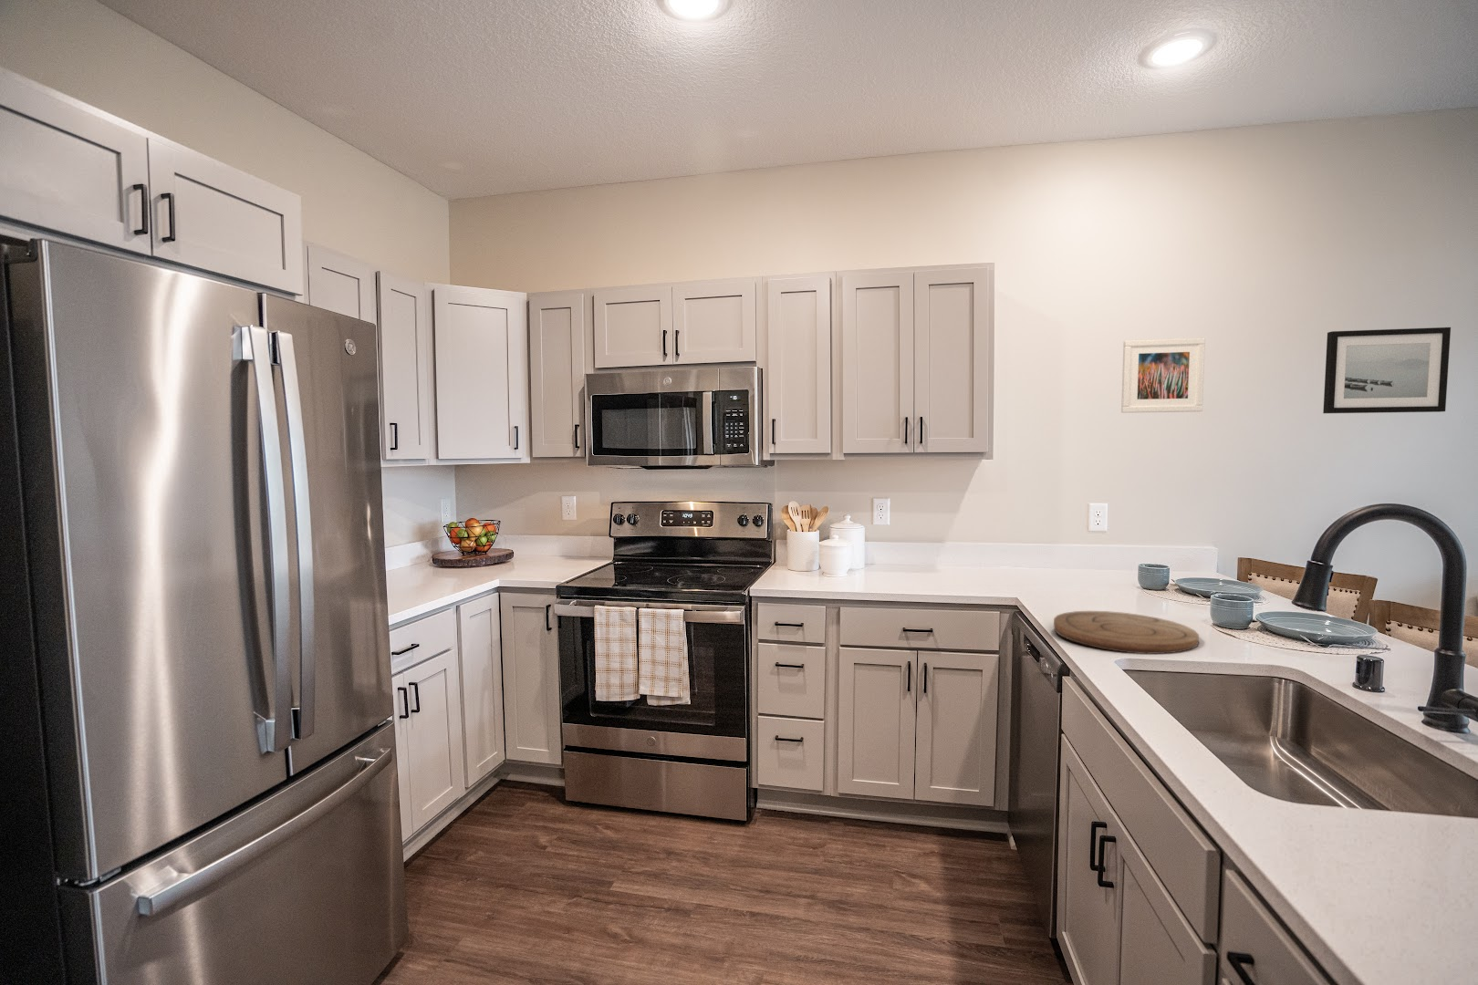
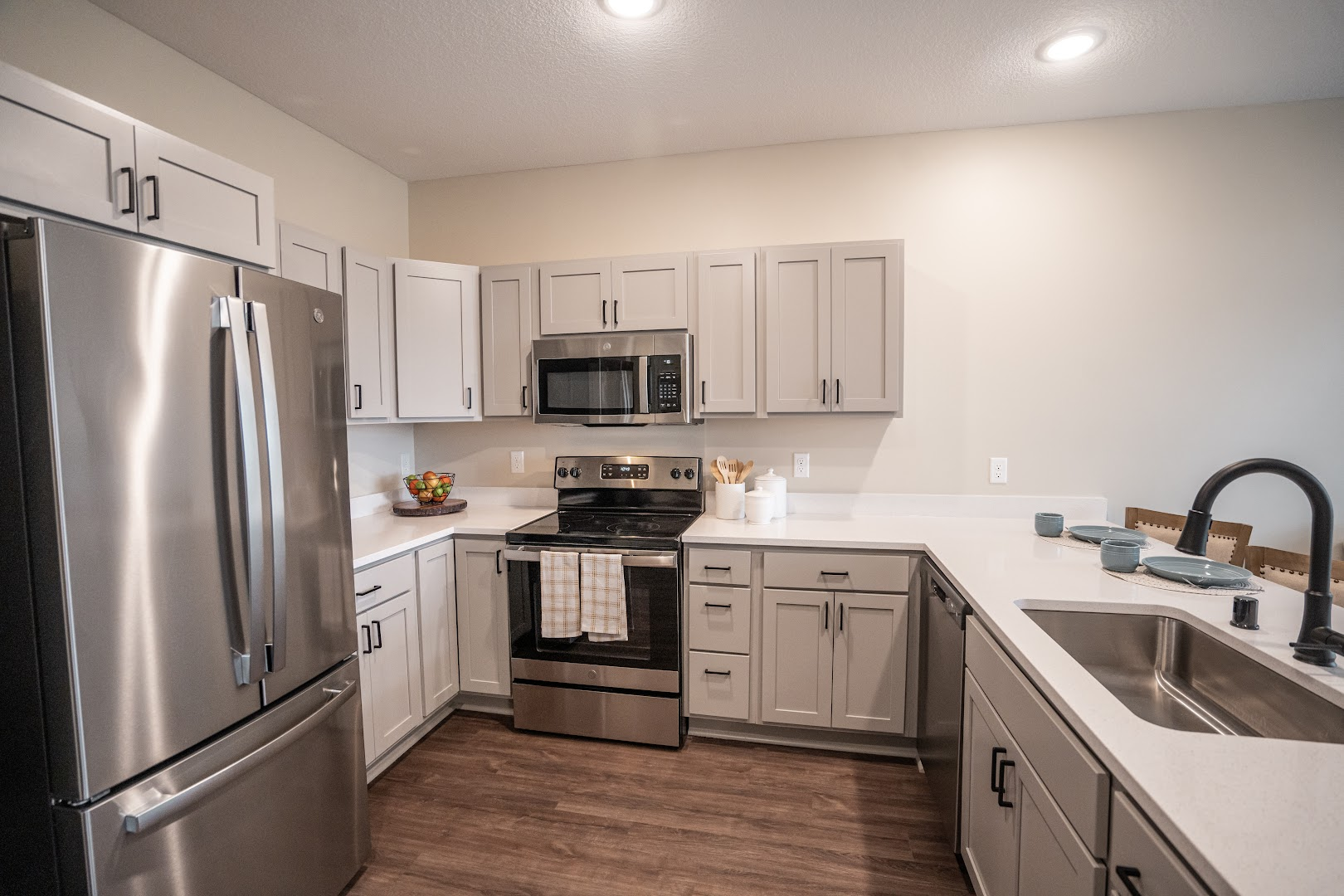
- cutting board [1052,610,1200,655]
- wall art [1322,327,1452,414]
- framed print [1121,337,1206,414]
